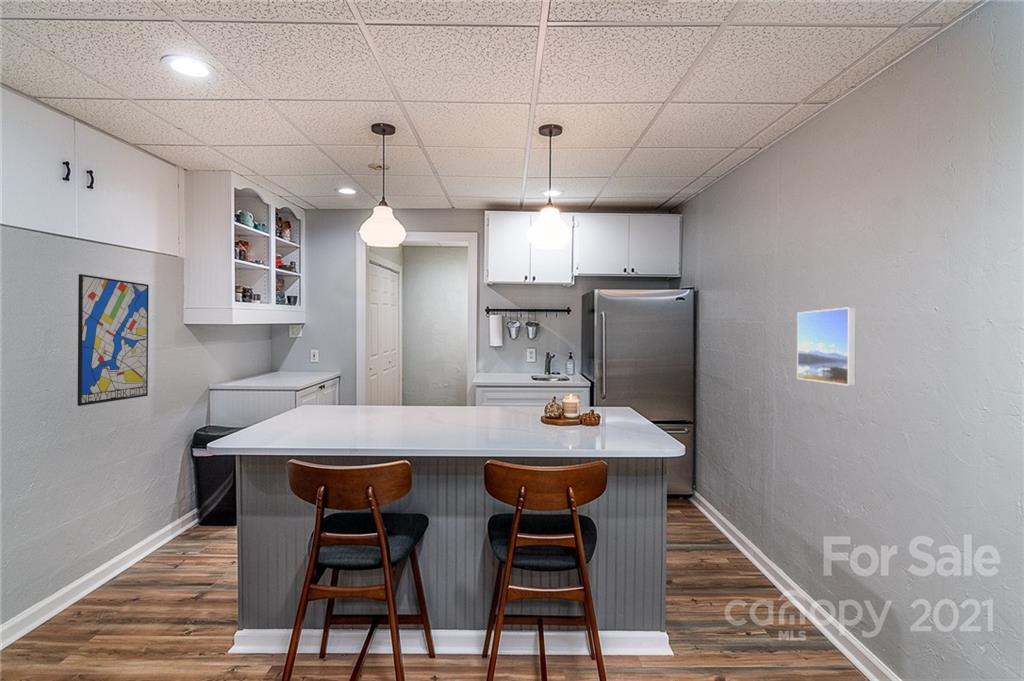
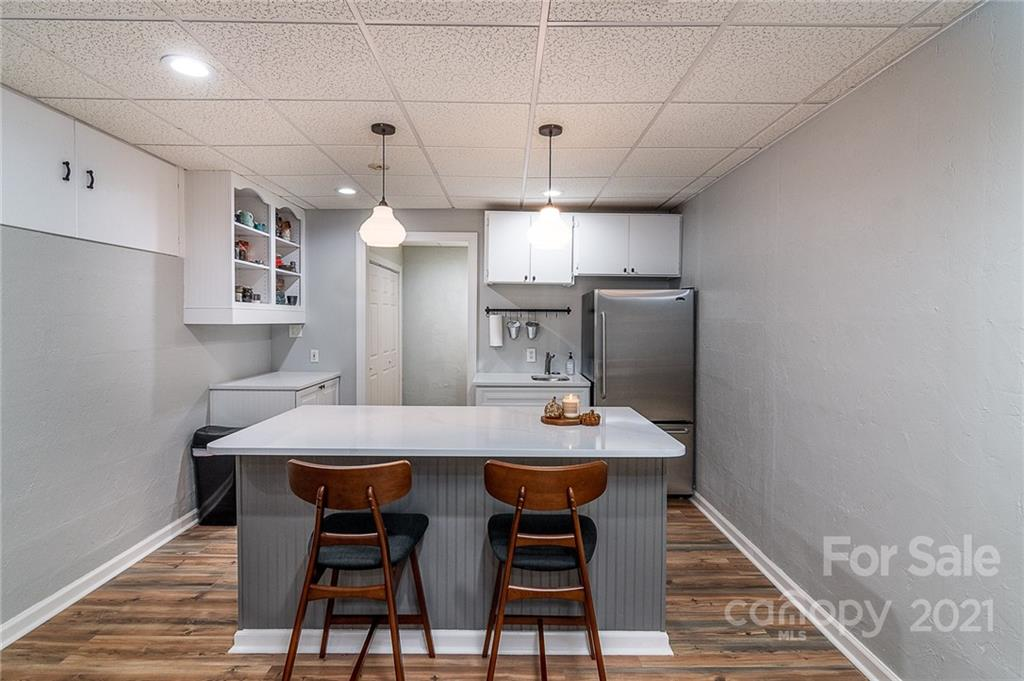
- wall art [77,273,150,407]
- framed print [796,306,857,387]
